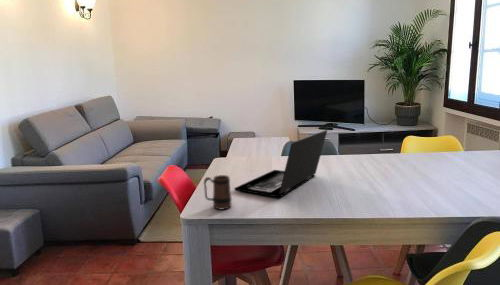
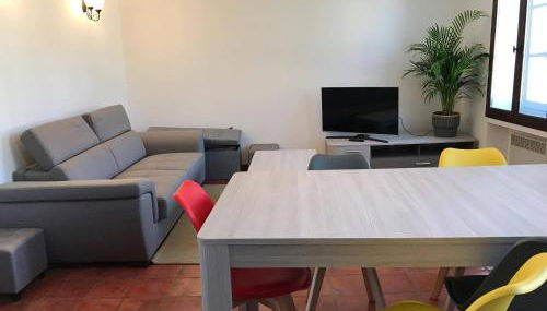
- mug [203,174,233,210]
- laptop [233,129,328,199]
